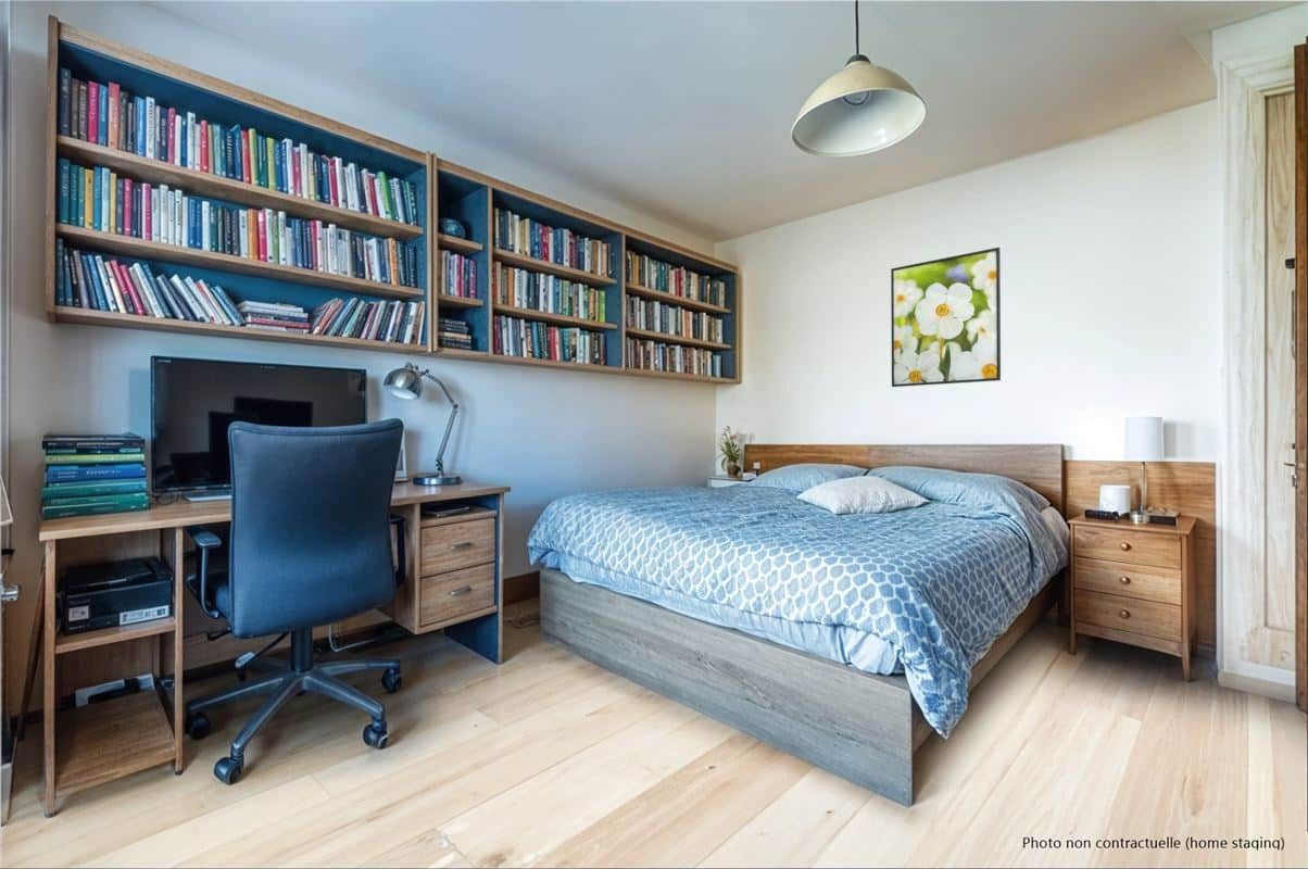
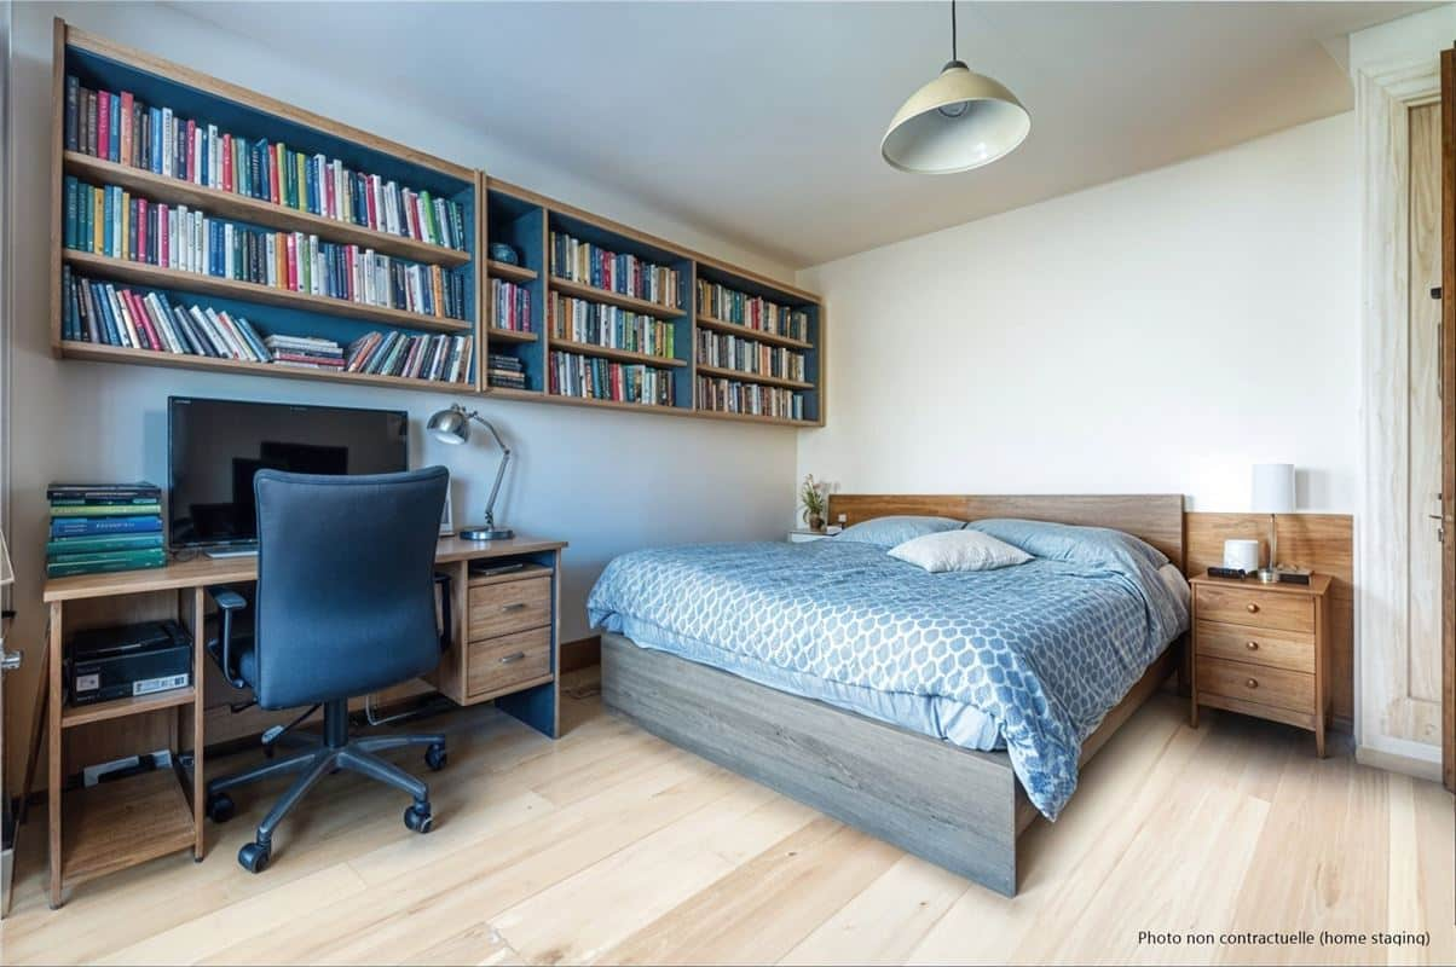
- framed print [890,247,1002,388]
